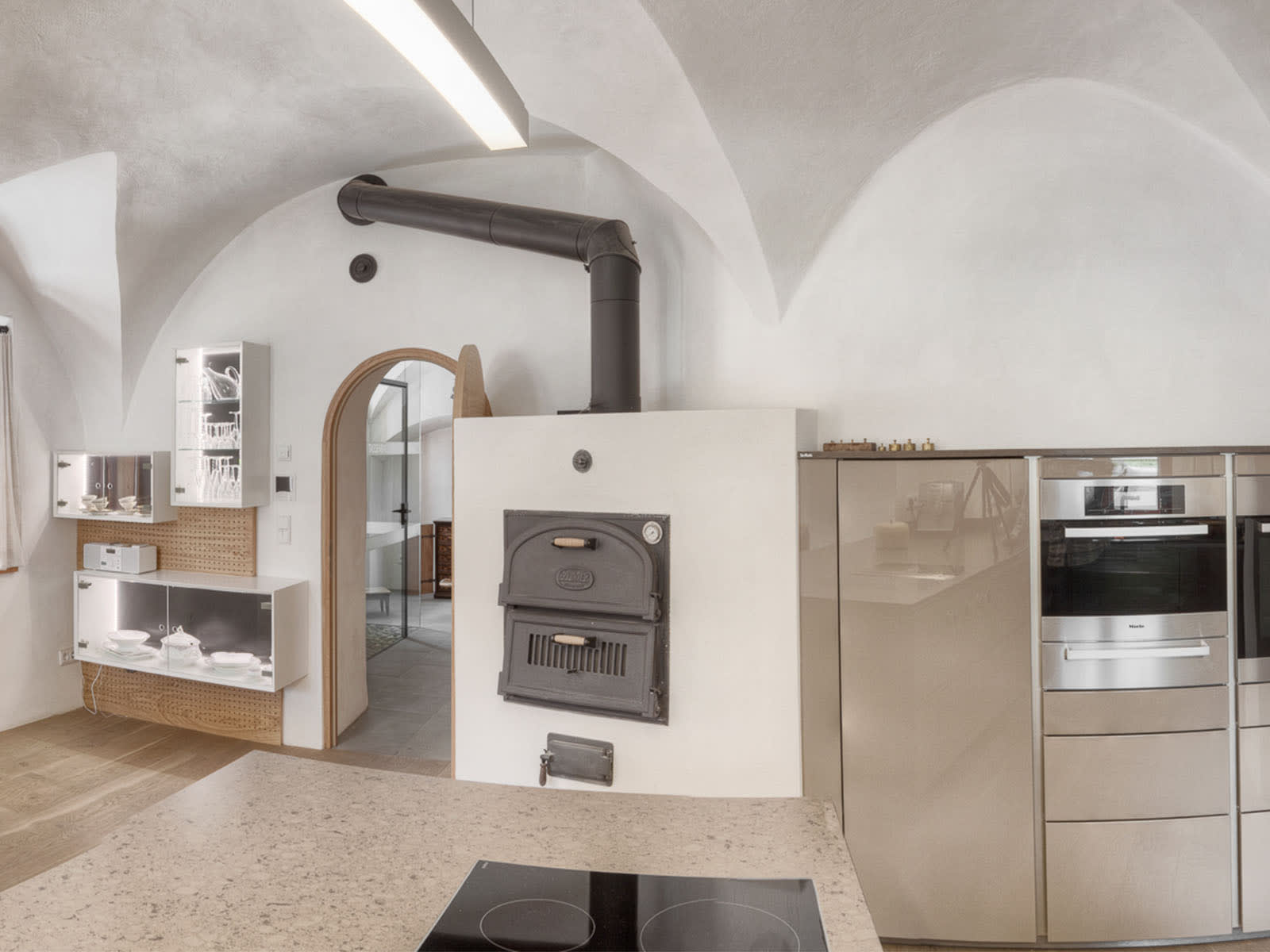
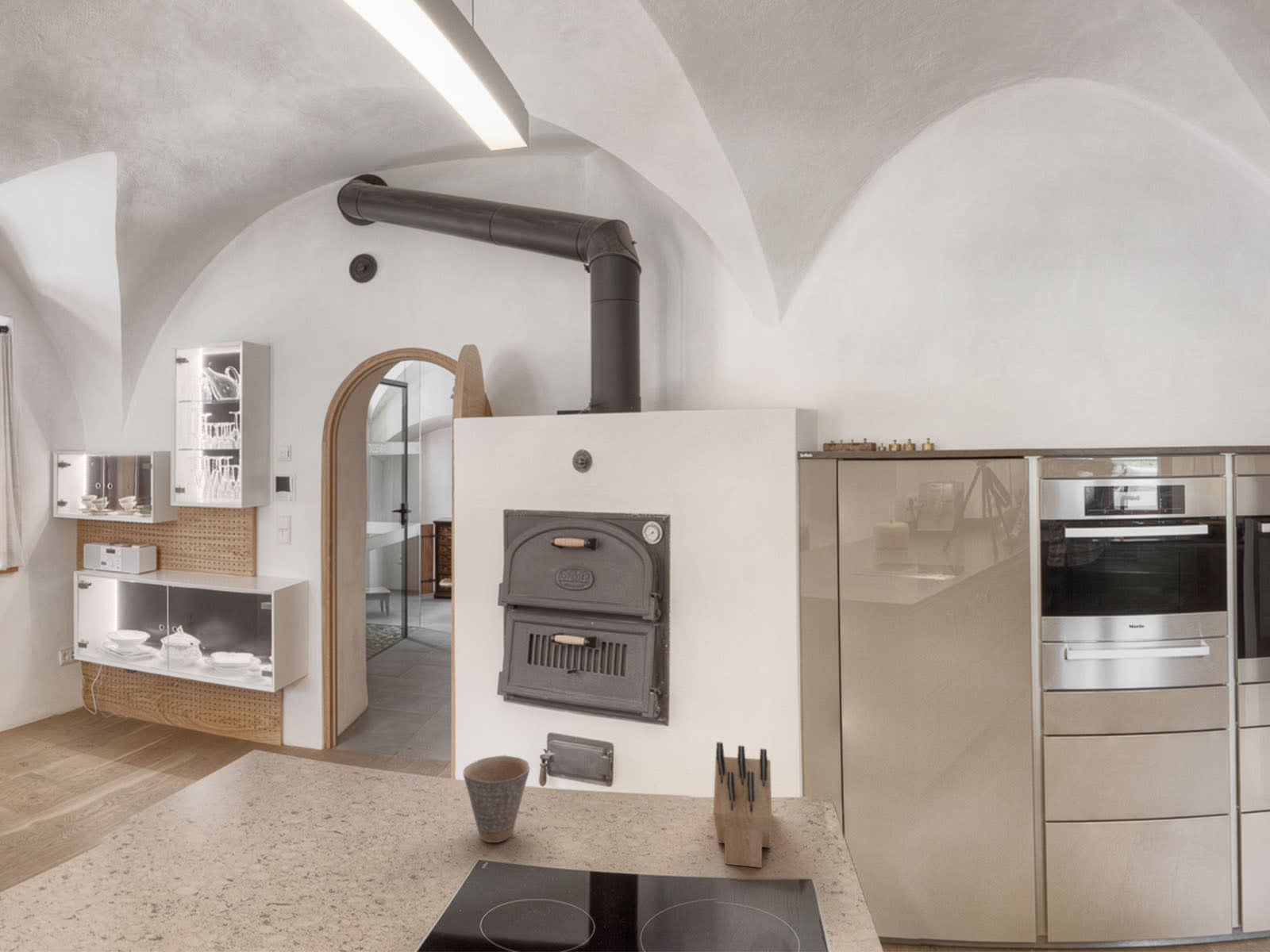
+ cup [463,754,531,843]
+ knife block [713,741,772,869]
